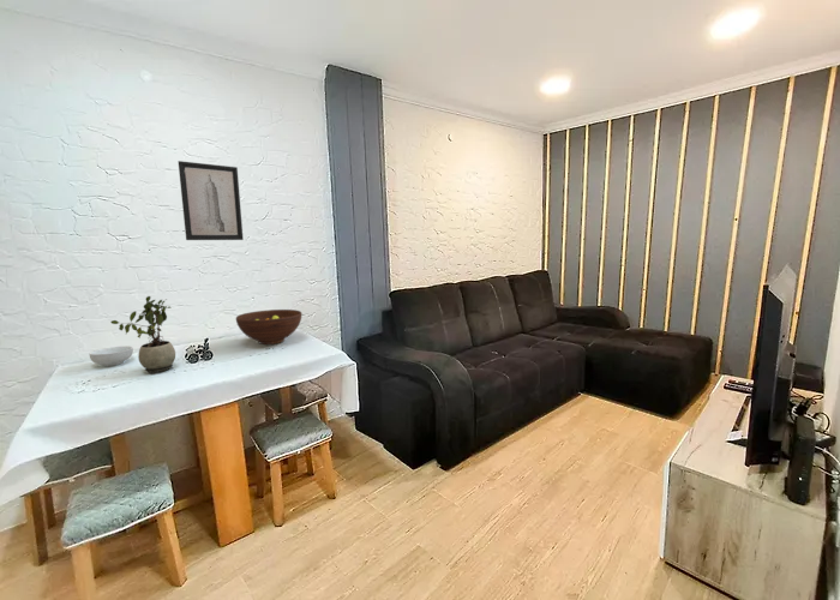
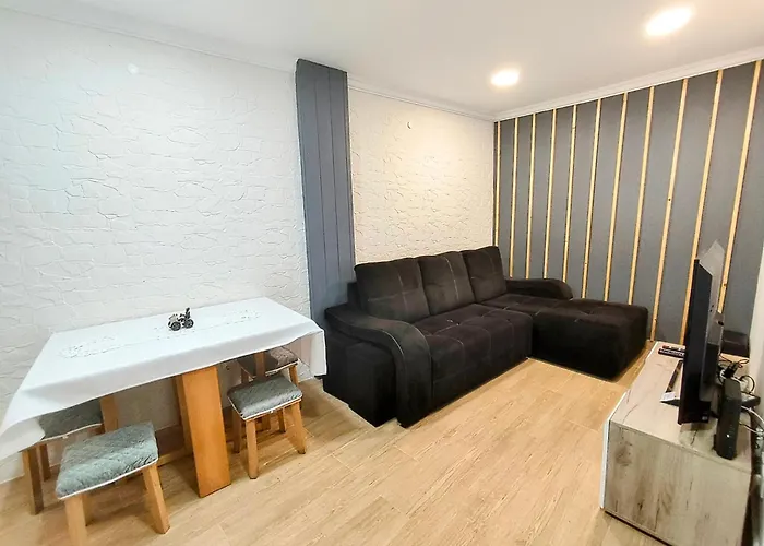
- fruit bowl [235,308,302,346]
- cereal bowl [89,346,134,367]
- potted plant [109,295,176,373]
- wall art [178,160,245,241]
